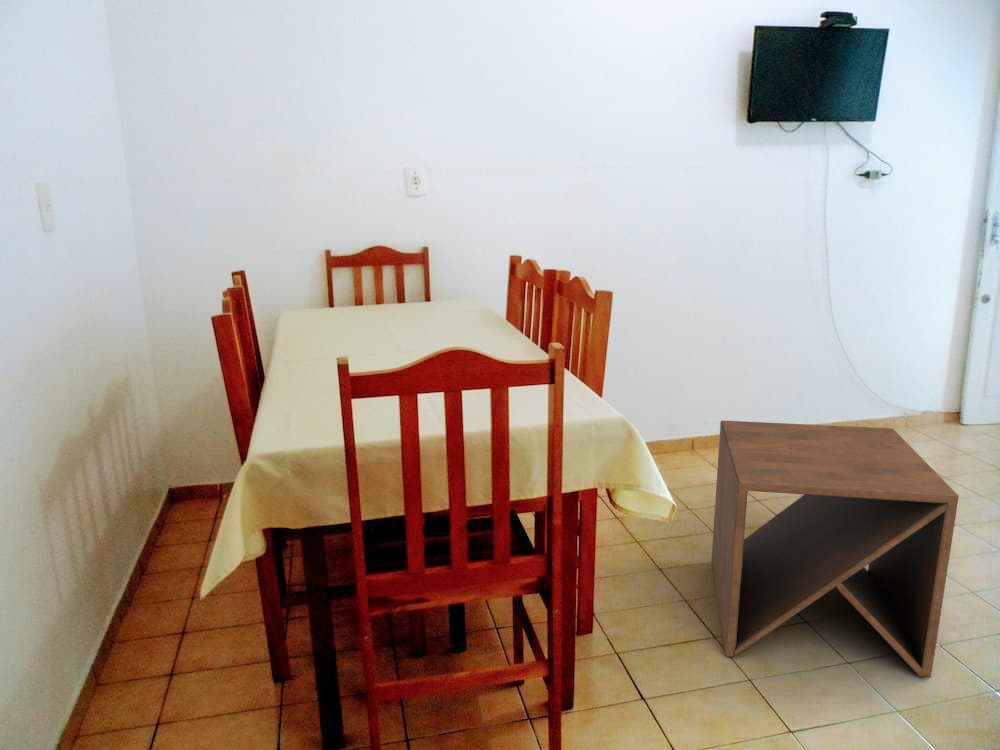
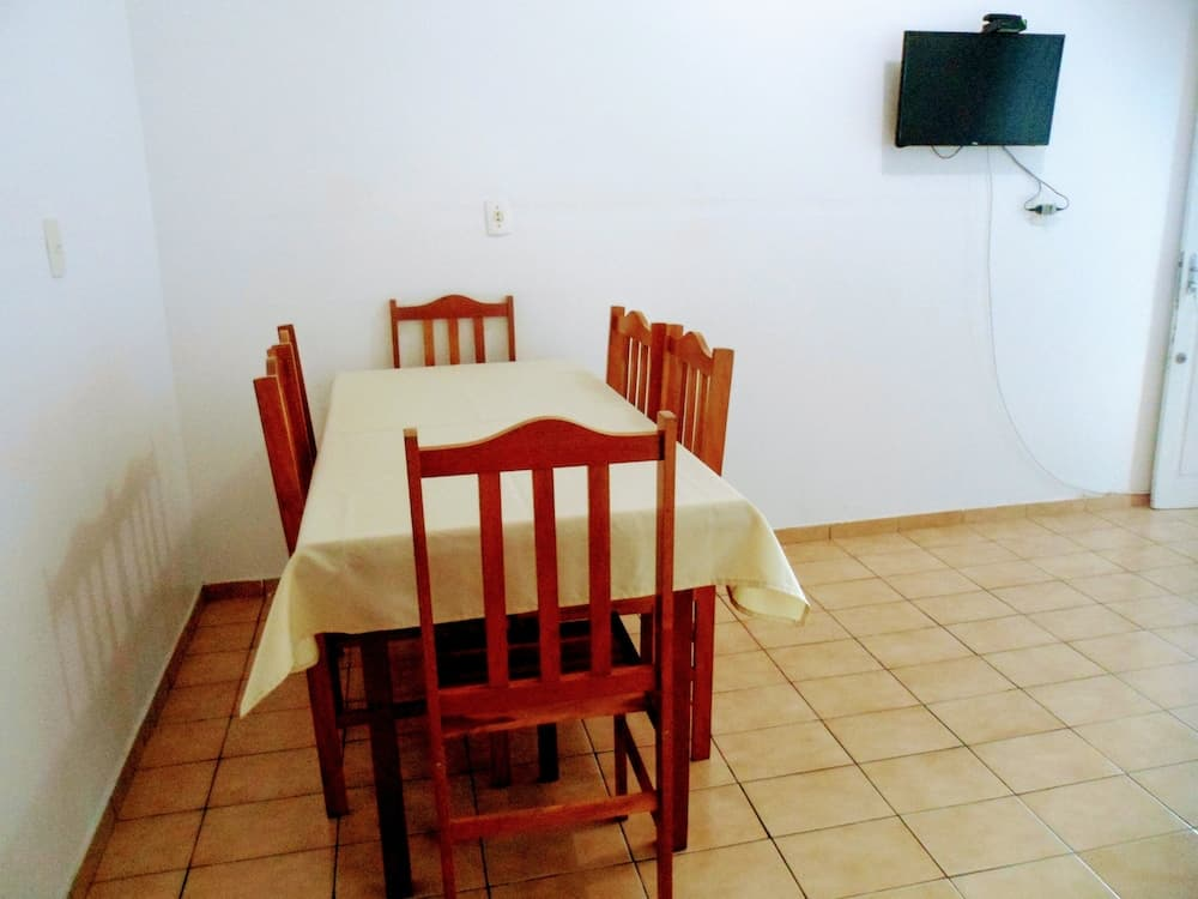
- side table [710,420,960,679]
